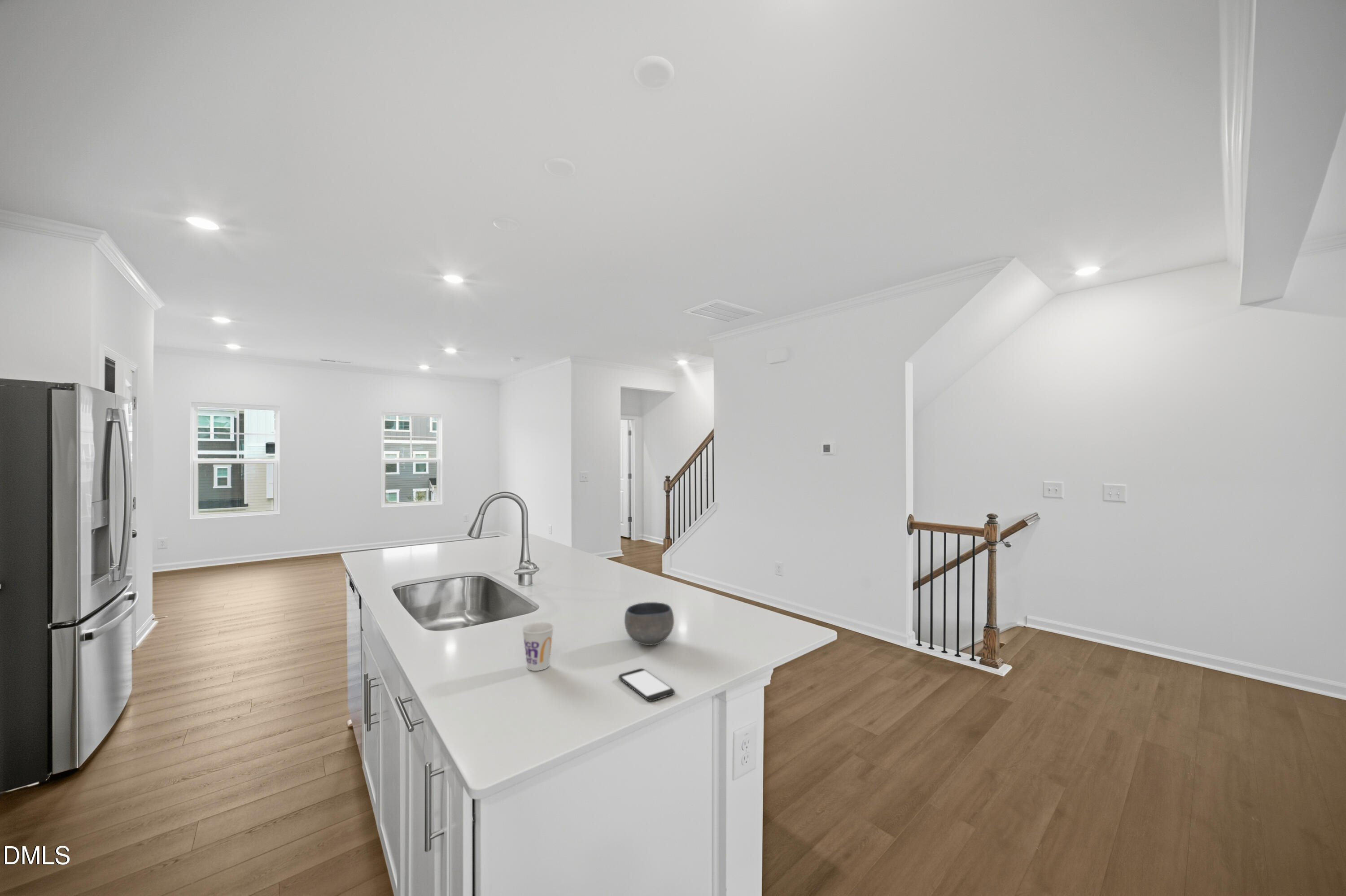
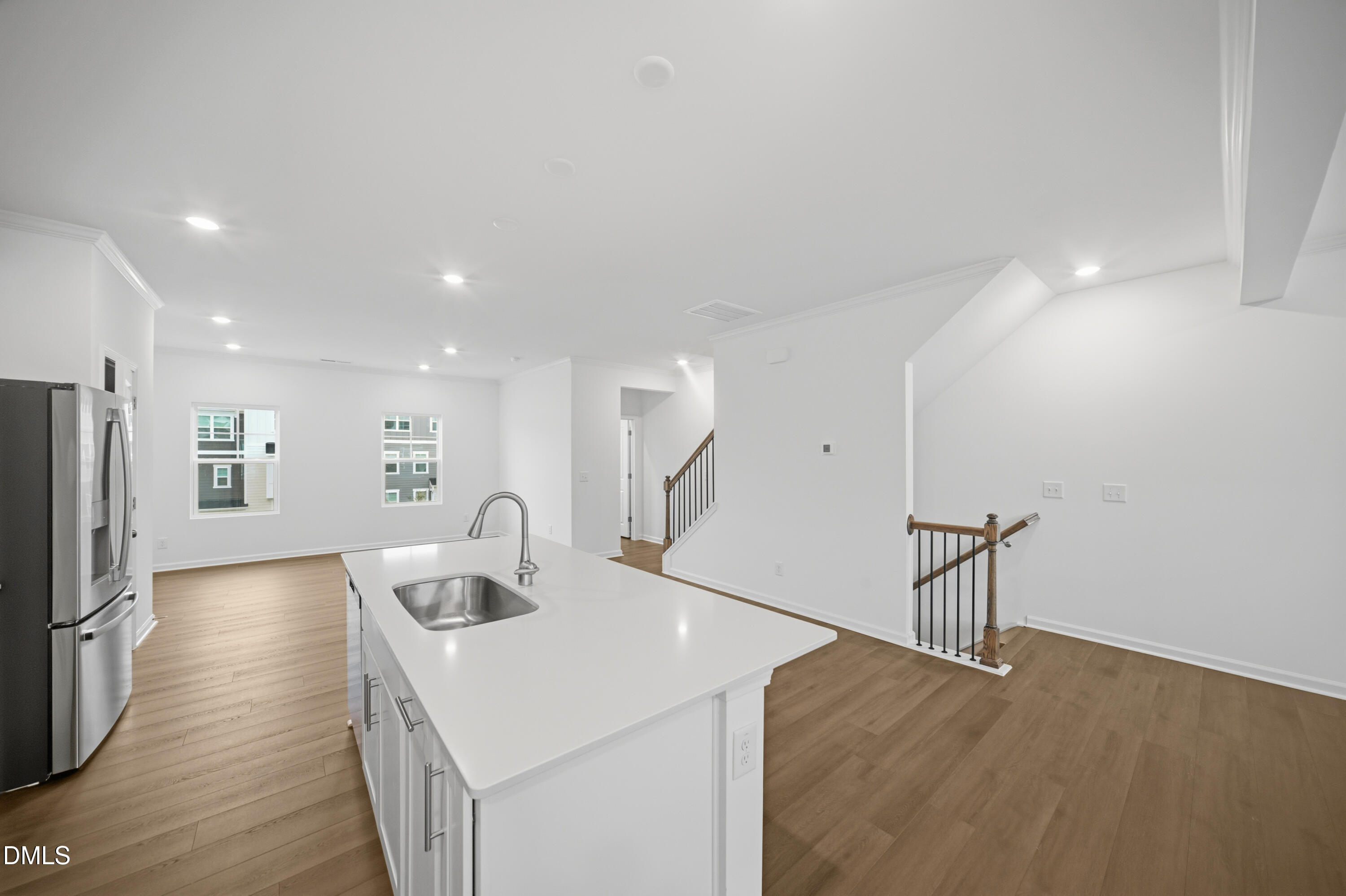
- smartphone [618,668,675,701]
- cup [521,622,555,671]
- bowl [624,602,674,646]
